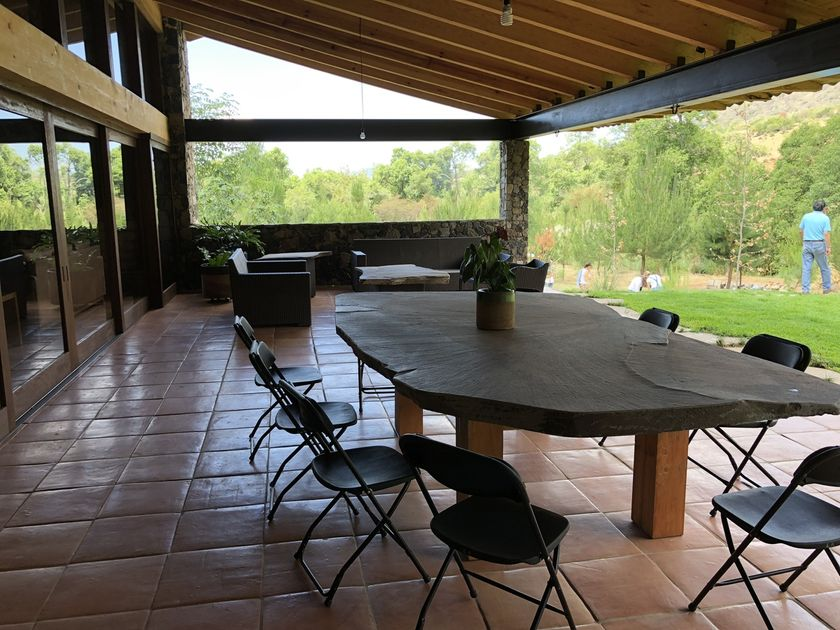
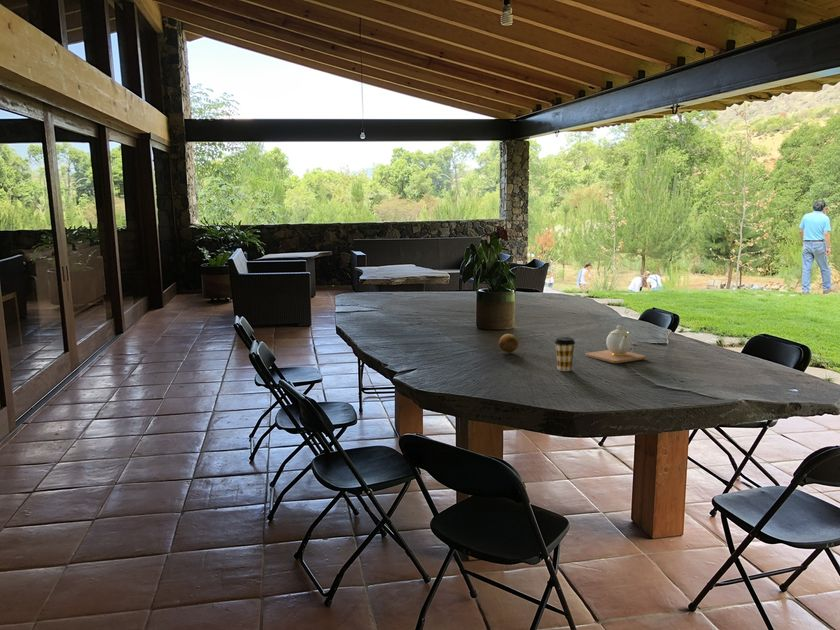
+ fruit [498,333,519,354]
+ teapot [585,324,647,364]
+ coffee cup [554,336,576,372]
